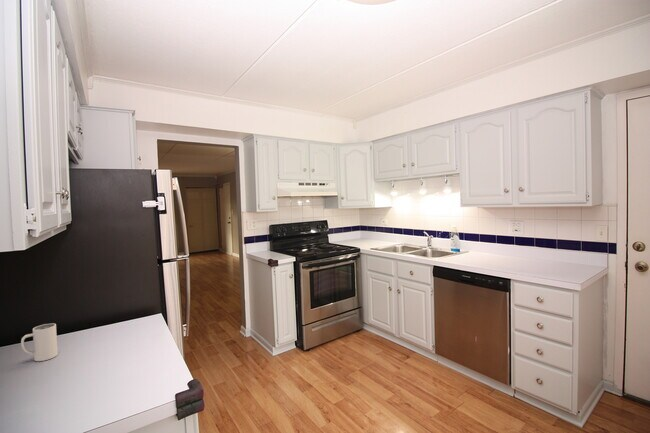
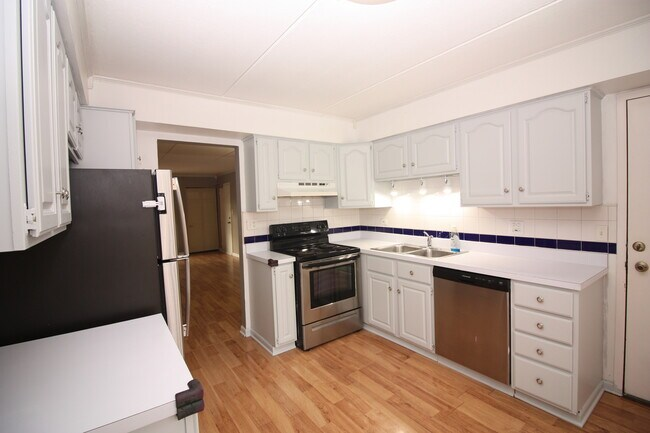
- mug [20,323,59,362]
